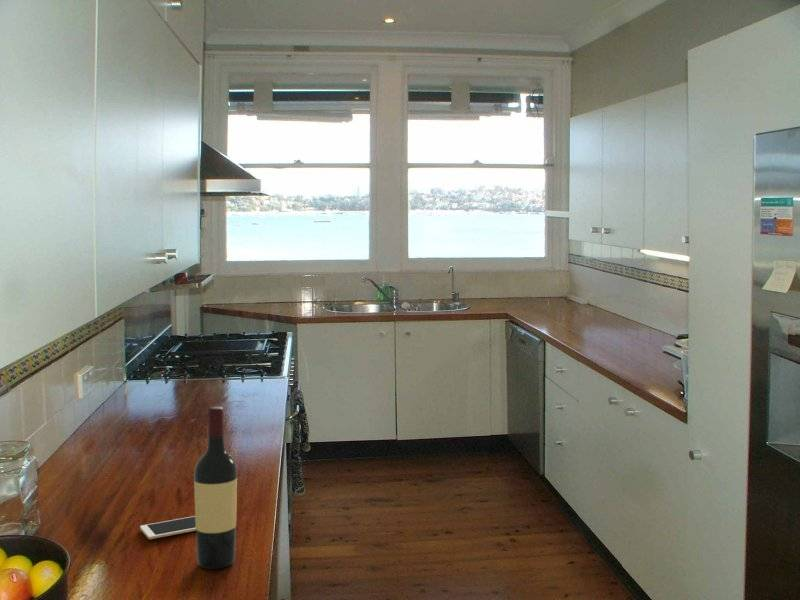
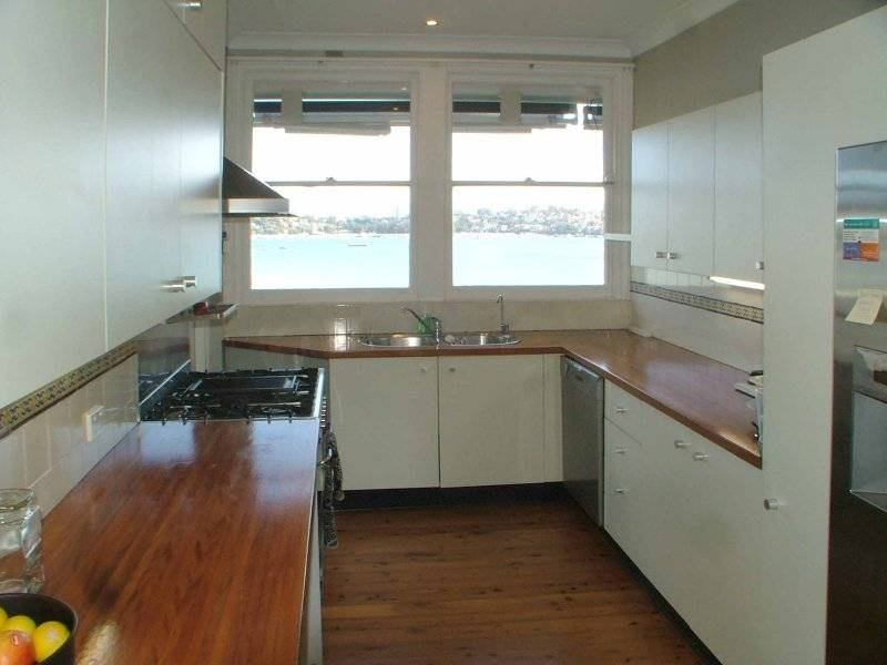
- wine bottle [193,406,238,570]
- cell phone [139,515,196,540]
